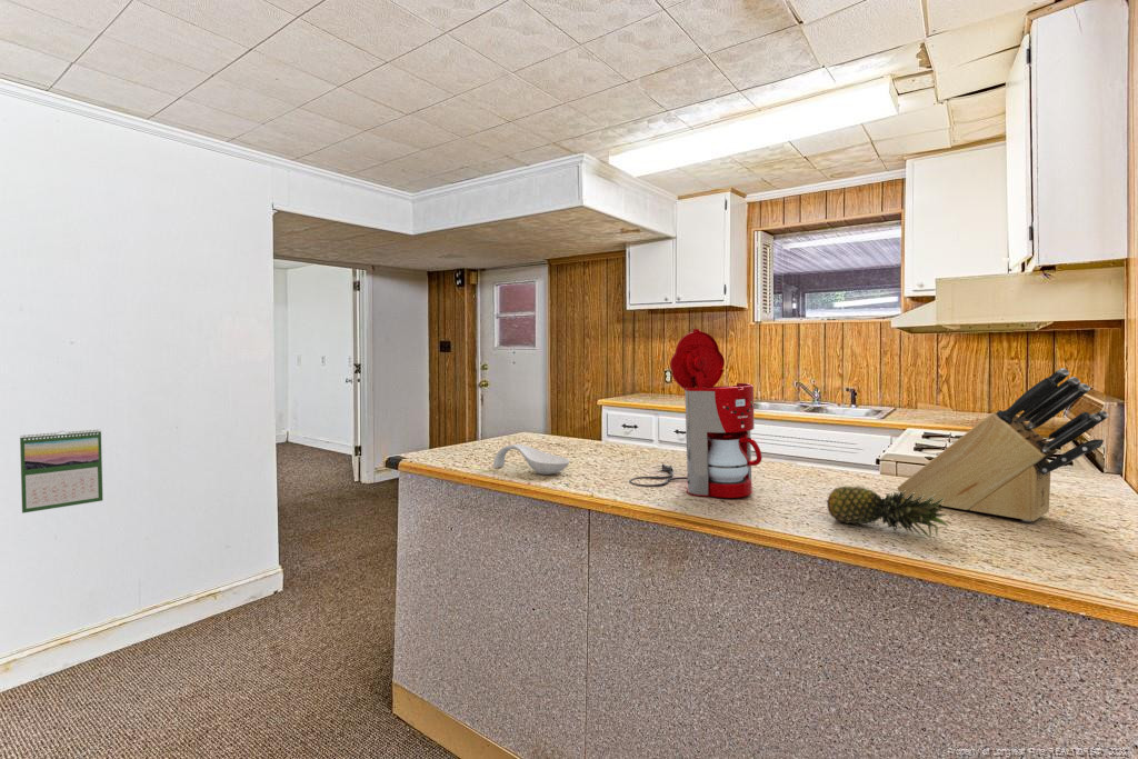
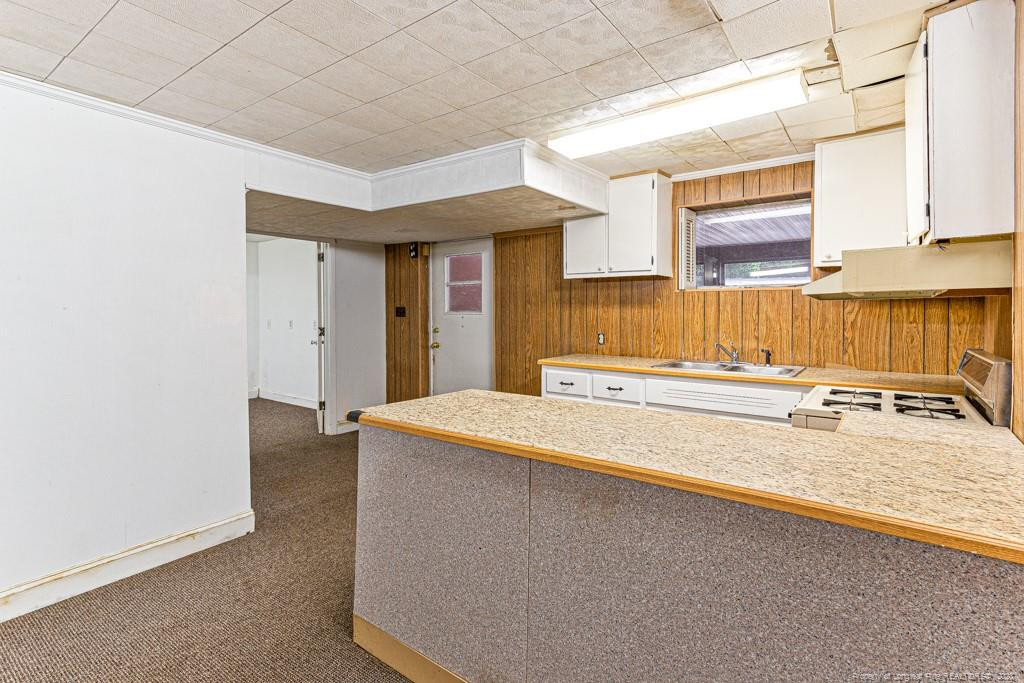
- spoon rest [492,443,570,476]
- fruit [826,486,950,540]
- coffee maker [628,328,763,499]
- calendar [19,429,103,515]
- knife block [896,367,1110,522]
